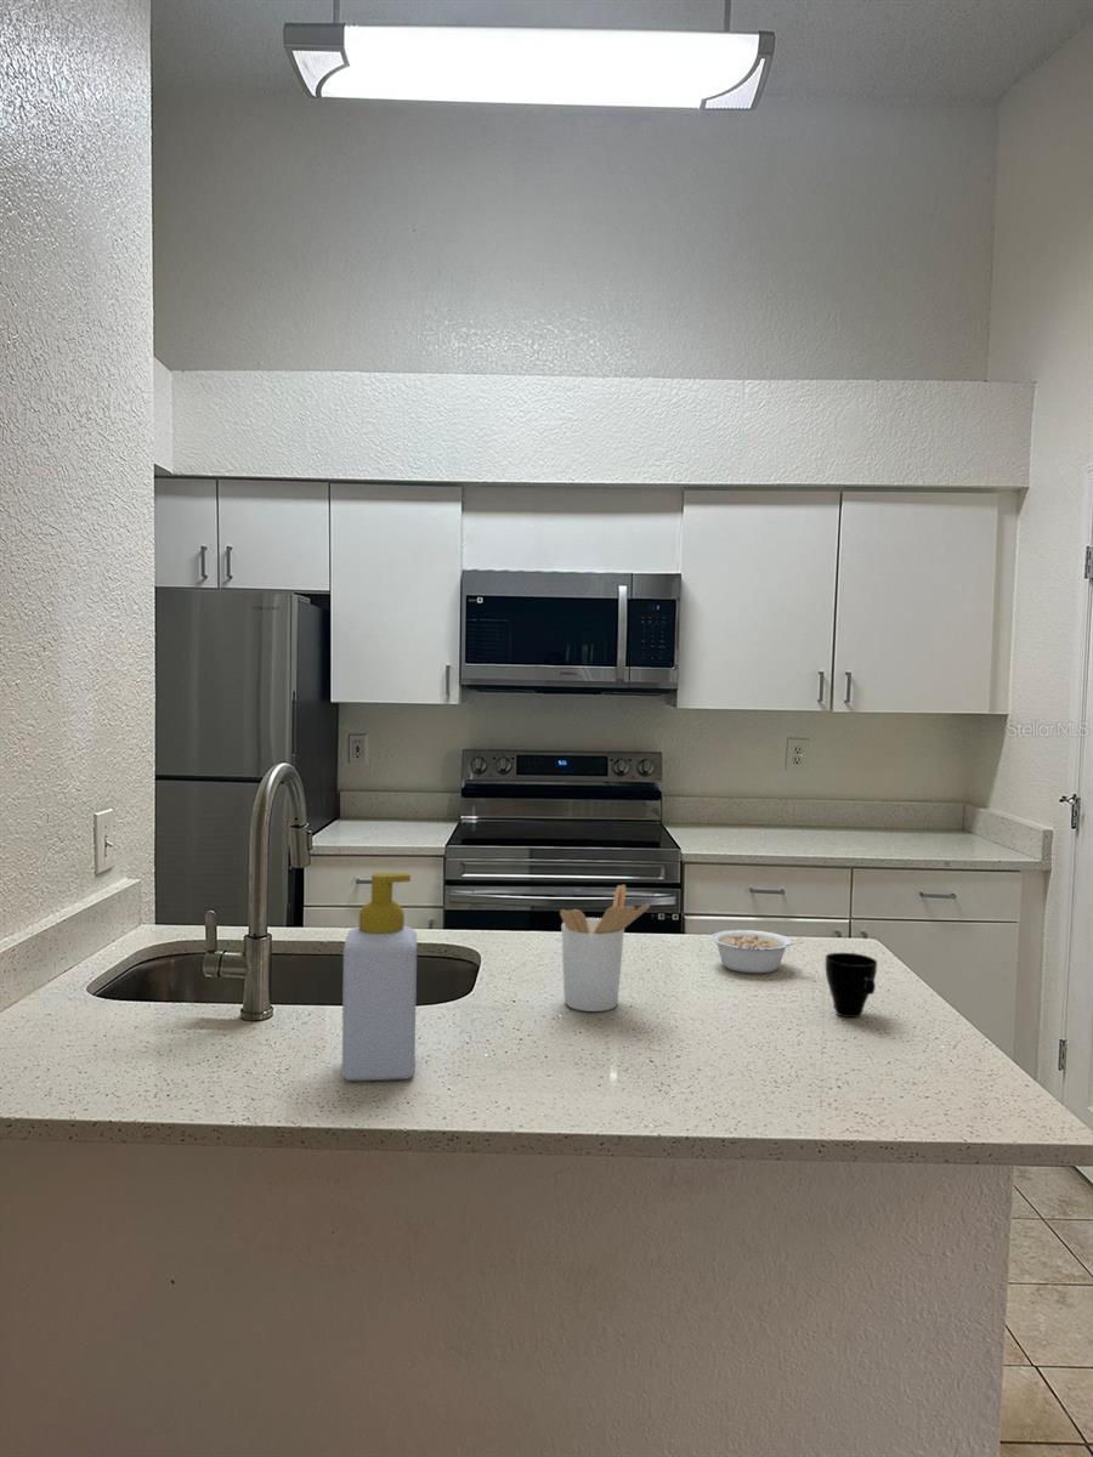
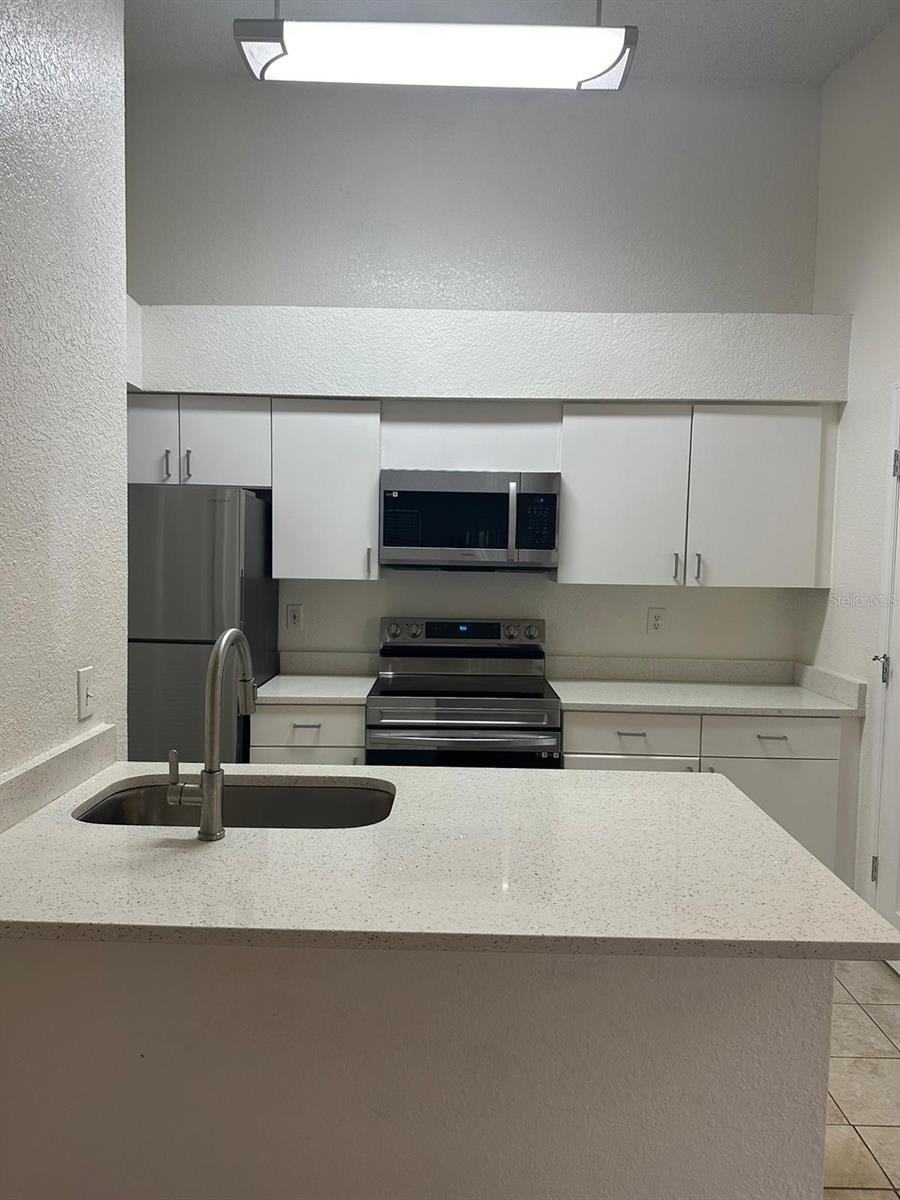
- soap bottle [341,872,418,1082]
- legume [710,929,804,974]
- utensil holder [559,884,651,1013]
- cup [823,952,878,1019]
